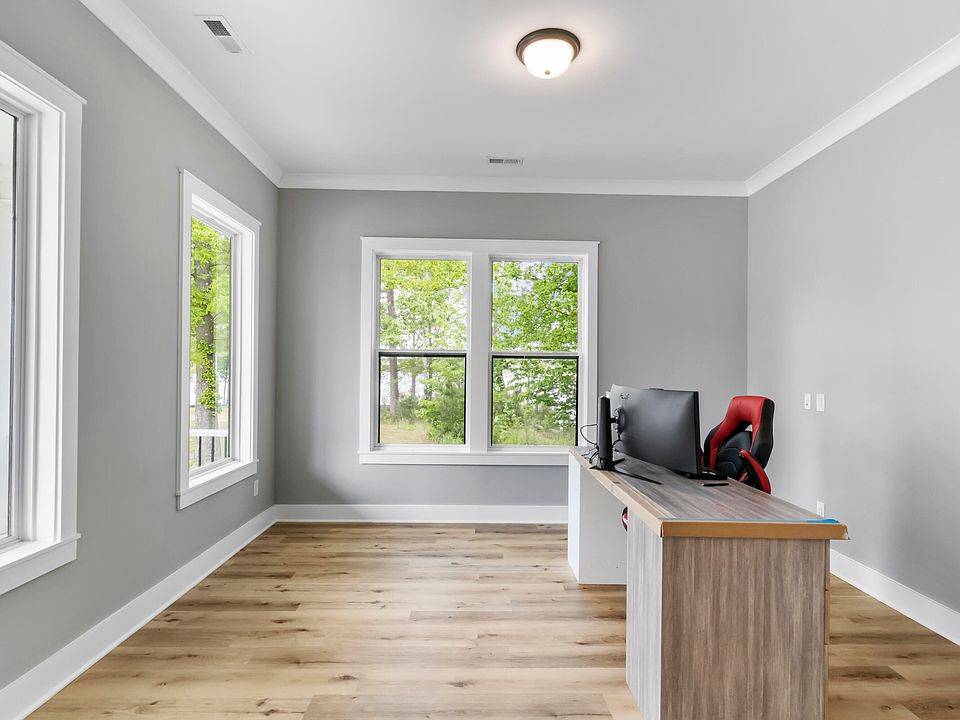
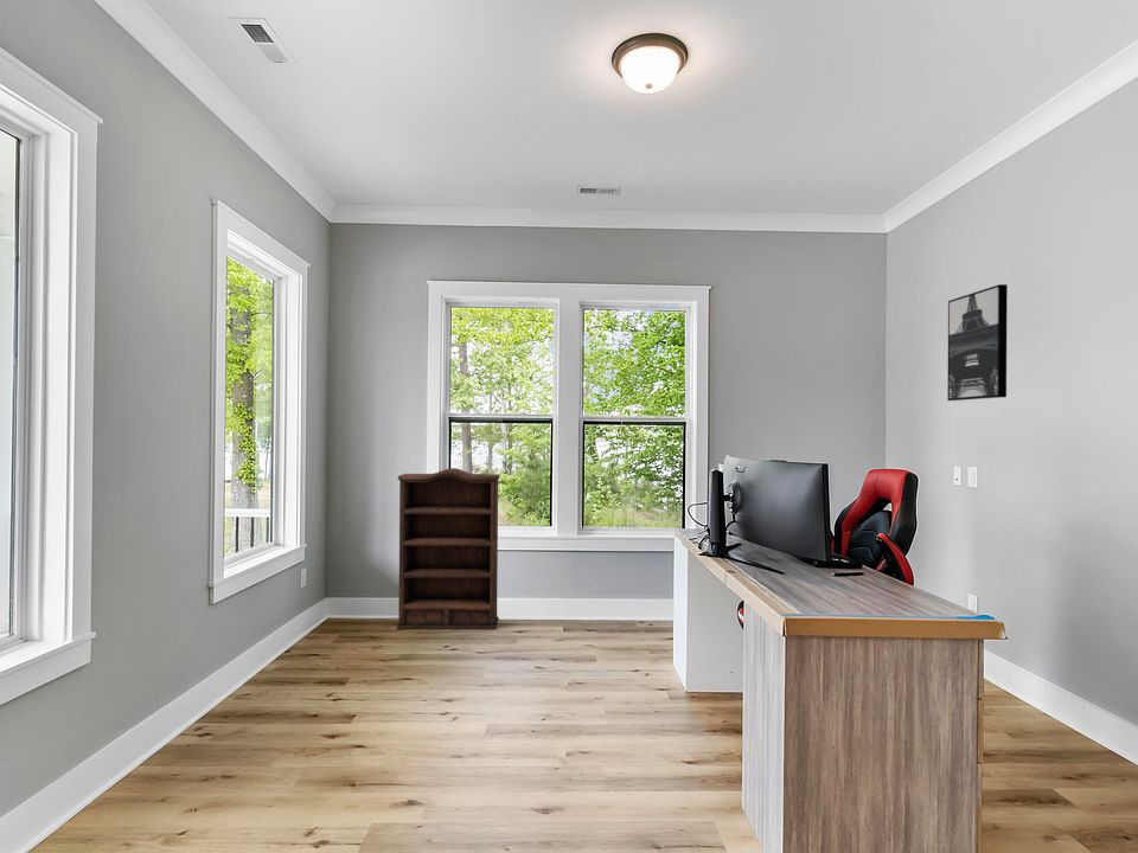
+ bookshelf [396,467,501,630]
+ wall art [946,283,1009,402]
